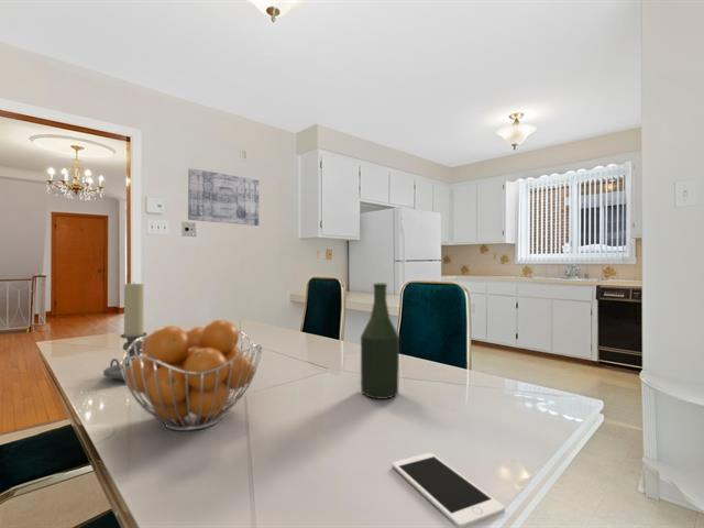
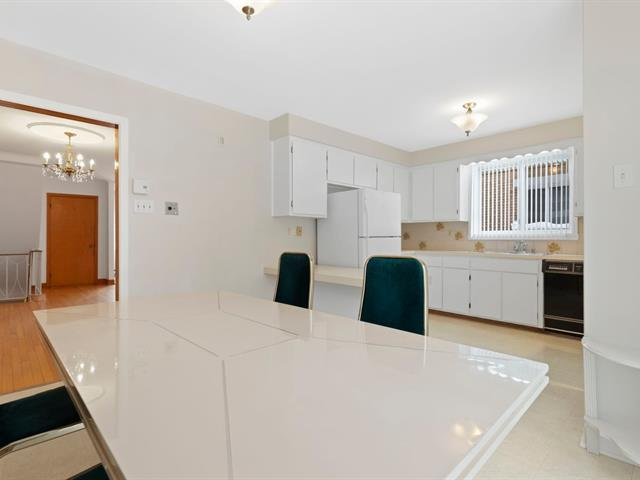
- bottle [360,283,400,400]
- candle holder [102,280,148,382]
- wall art [187,167,260,227]
- fruit basket [119,319,263,432]
- cell phone [392,452,506,528]
